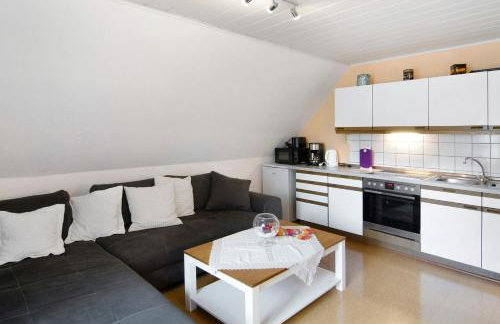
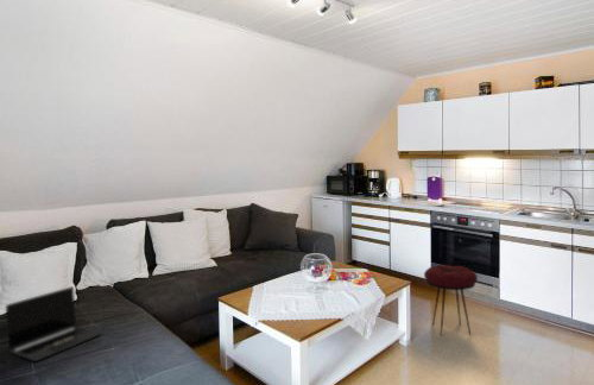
+ laptop [5,285,103,362]
+ stool [423,264,479,336]
